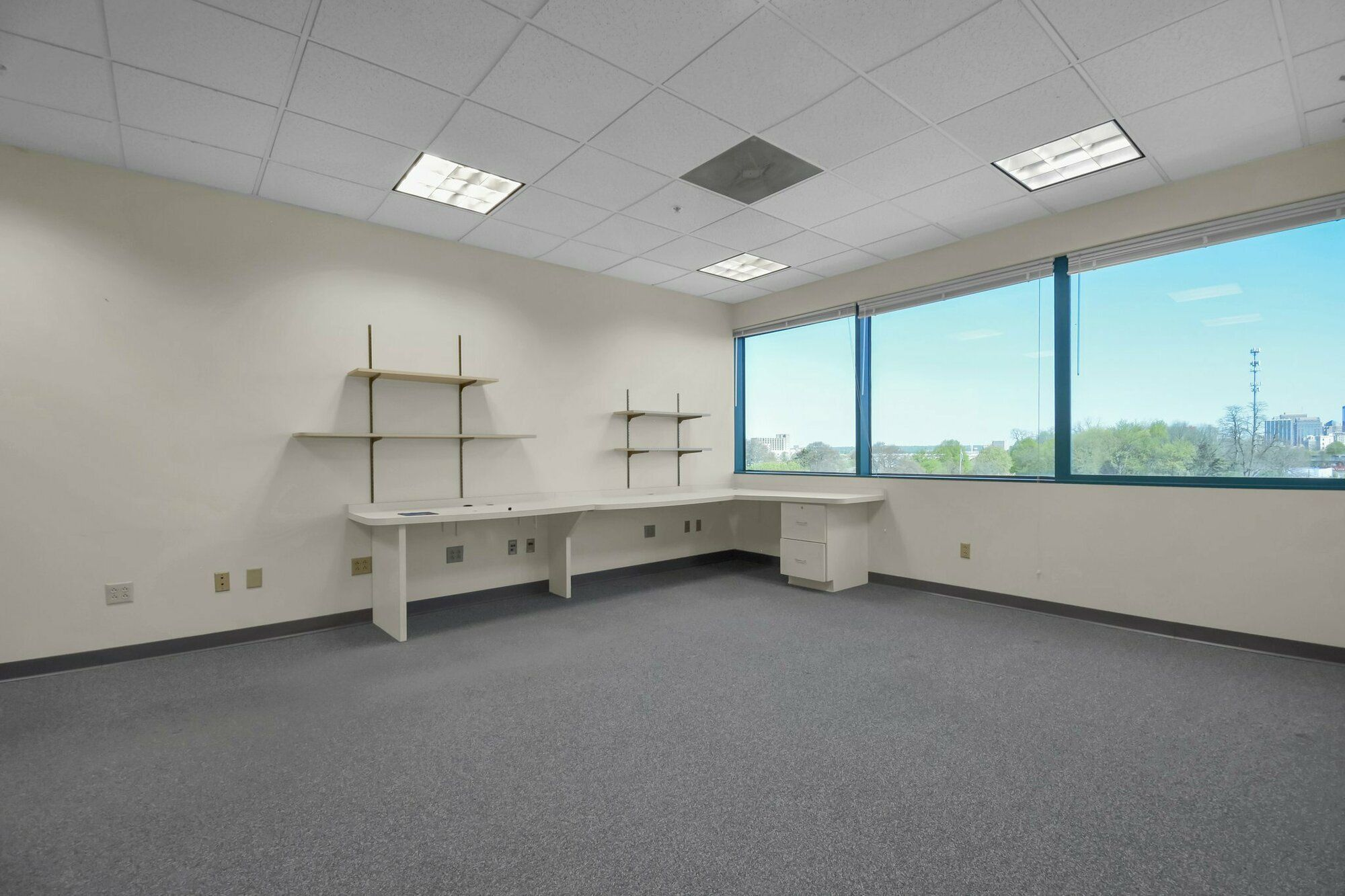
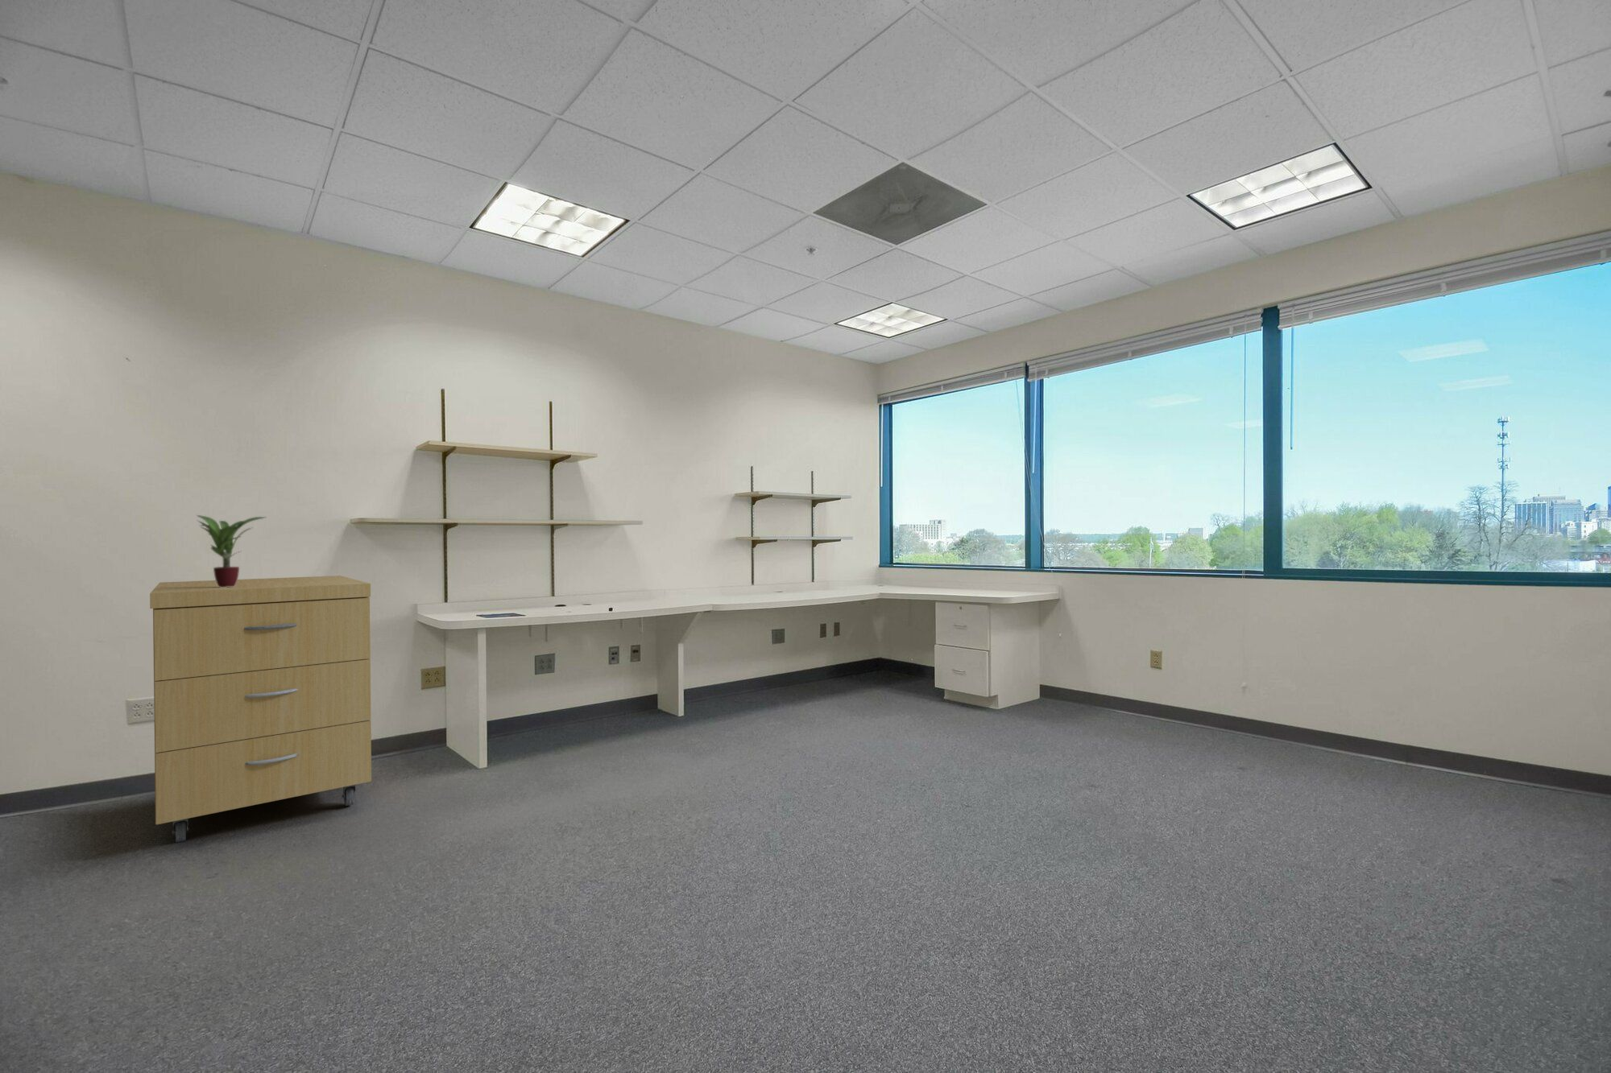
+ potted plant [195,515,266,588]
+ storage cabinet [149,575,373,843]
